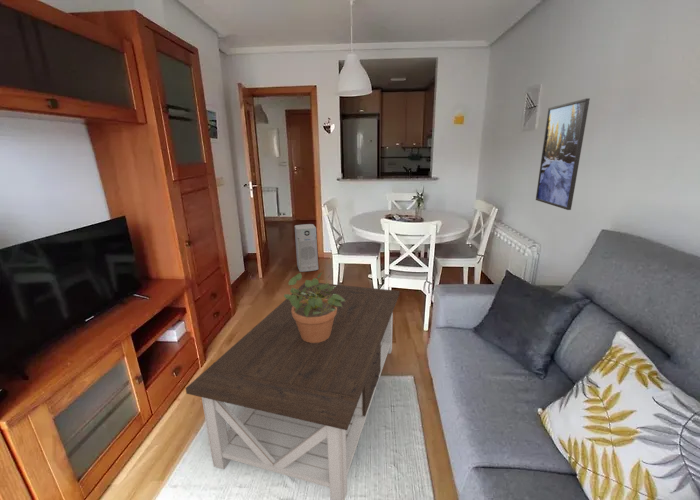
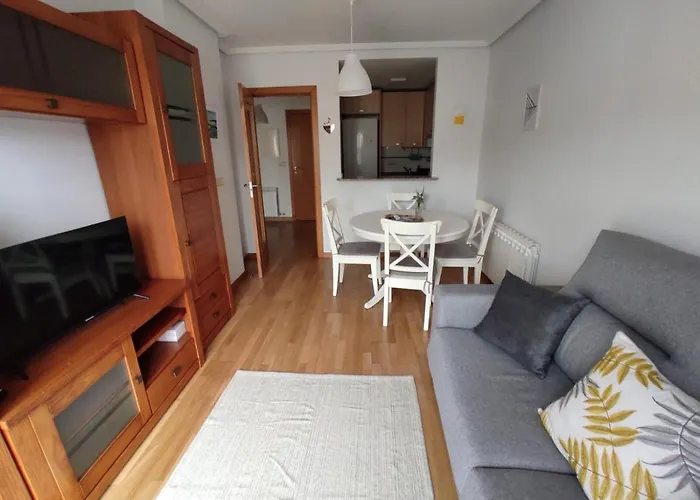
- potted plant [283,271,346,343]
- coffee table [184,282,400,500]
- air purifier [294,223,319,273]
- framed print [535,97,591,211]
